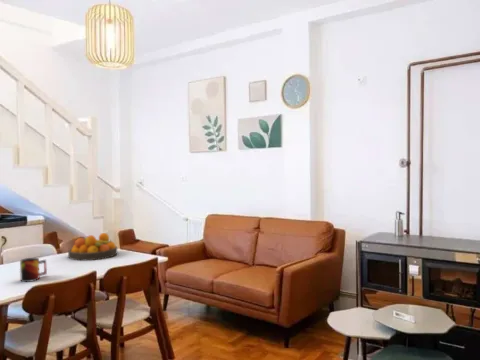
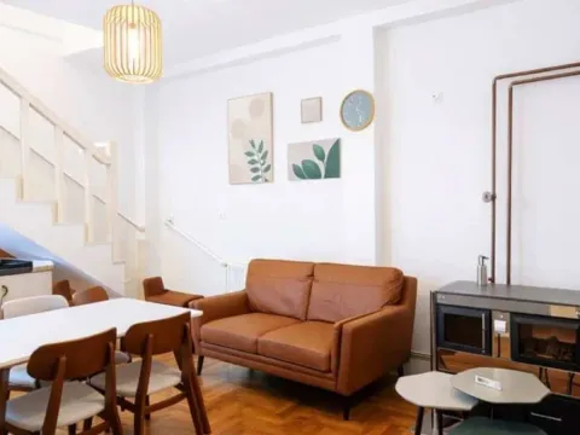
- mug [19,257,48,283]
- fruit bowl [67,232,118,261]
